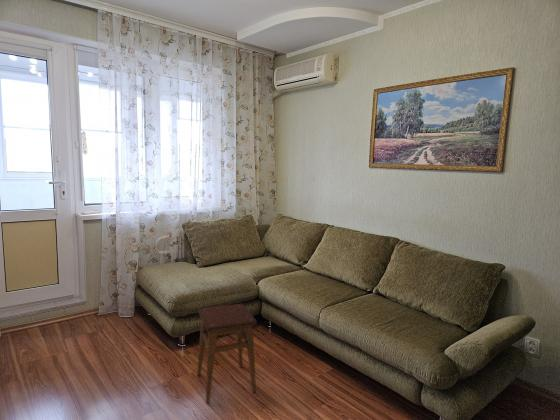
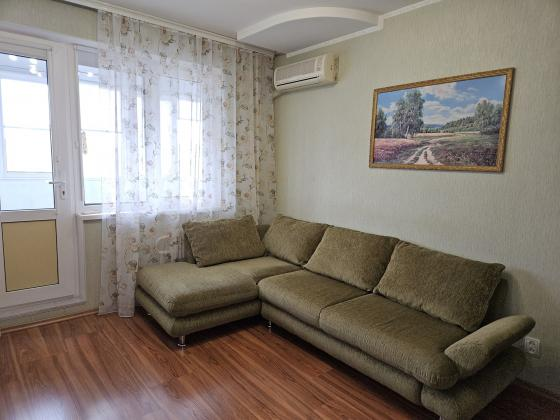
- stool [196,303,258,404]
